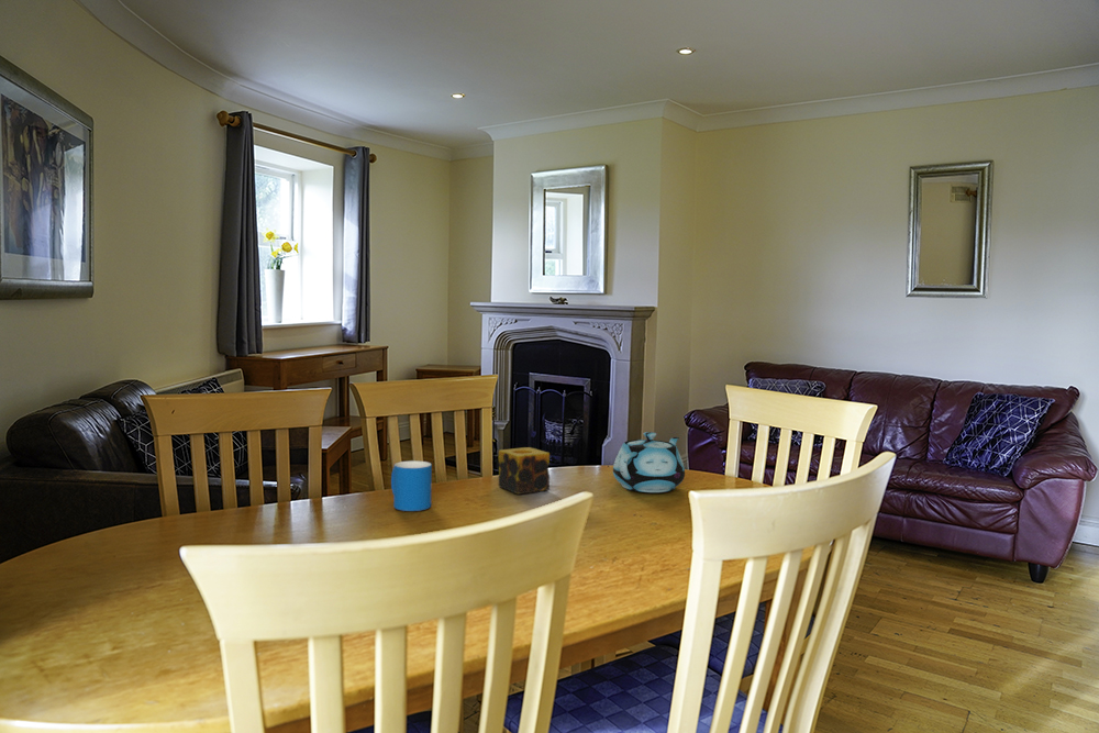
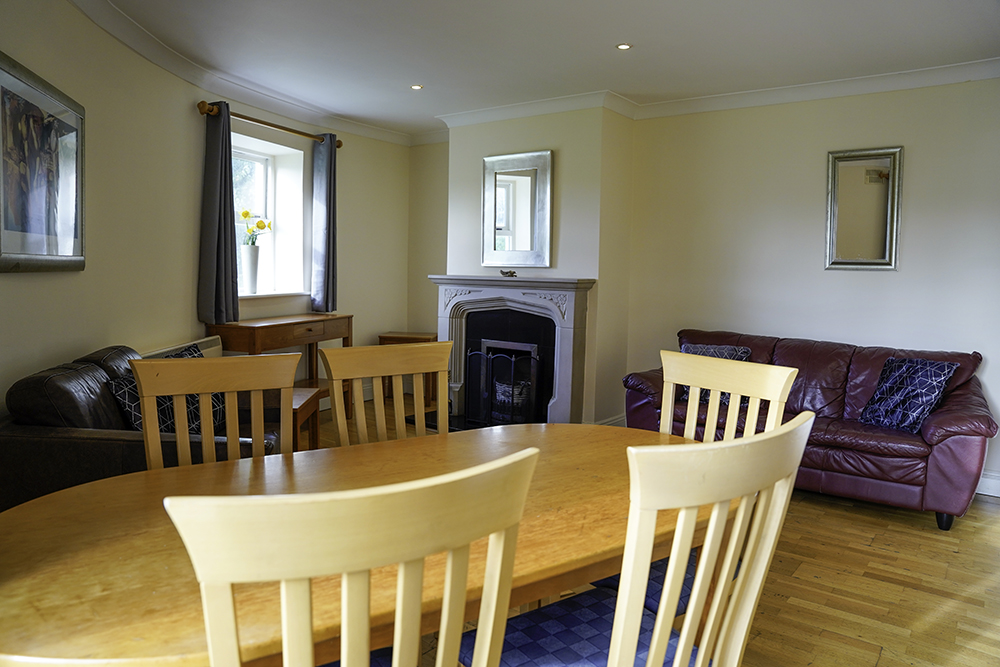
- teapot [612,431,686,493]
- mug [390,459,433,512]
- candle [498,446,551,496]
